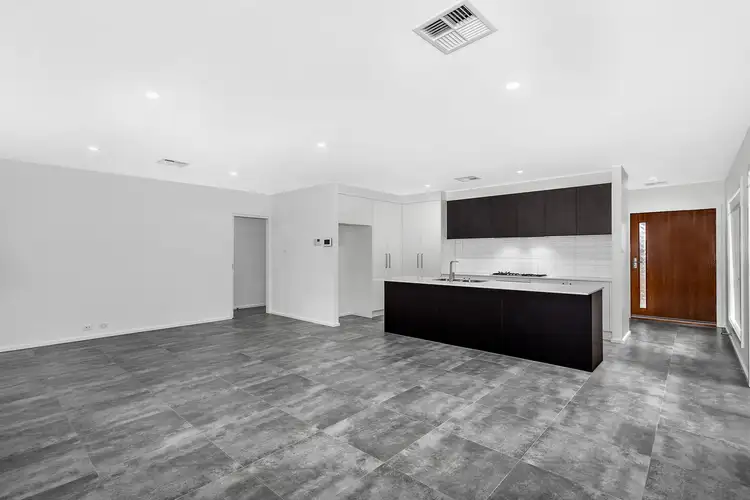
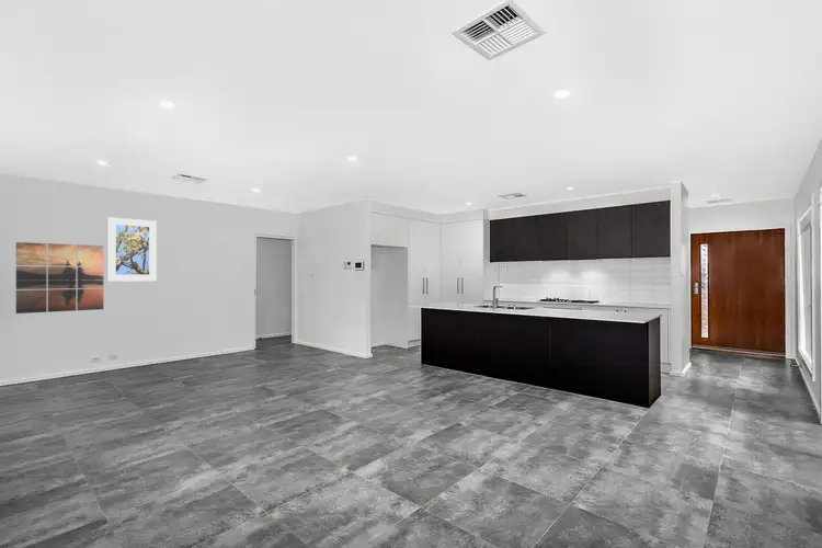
+ wall art [15,241,104,315]
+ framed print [106,216,158,283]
